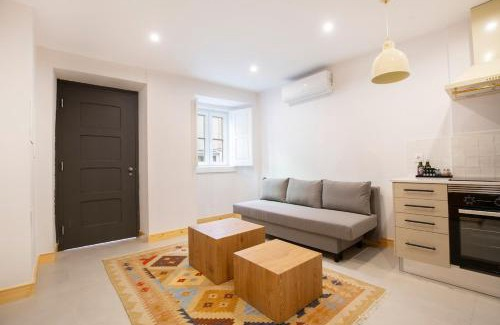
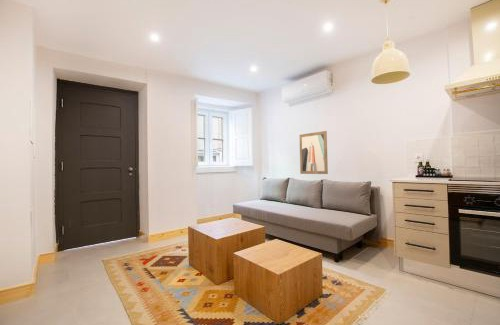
+ wall art [298,130,329,175]
